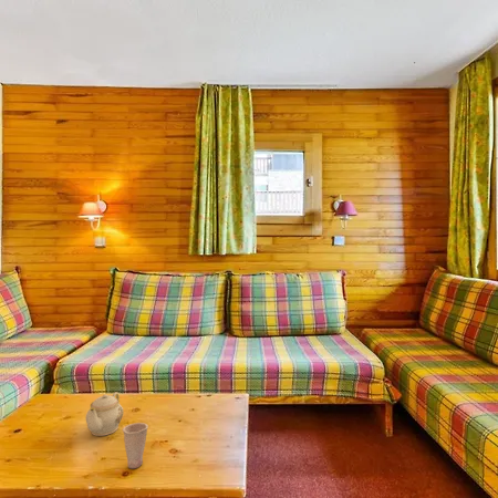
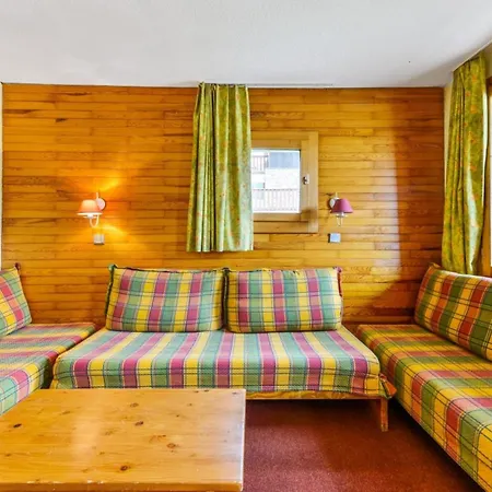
- teapot [85,391,124,437]
- cup [122,422,149,469]
